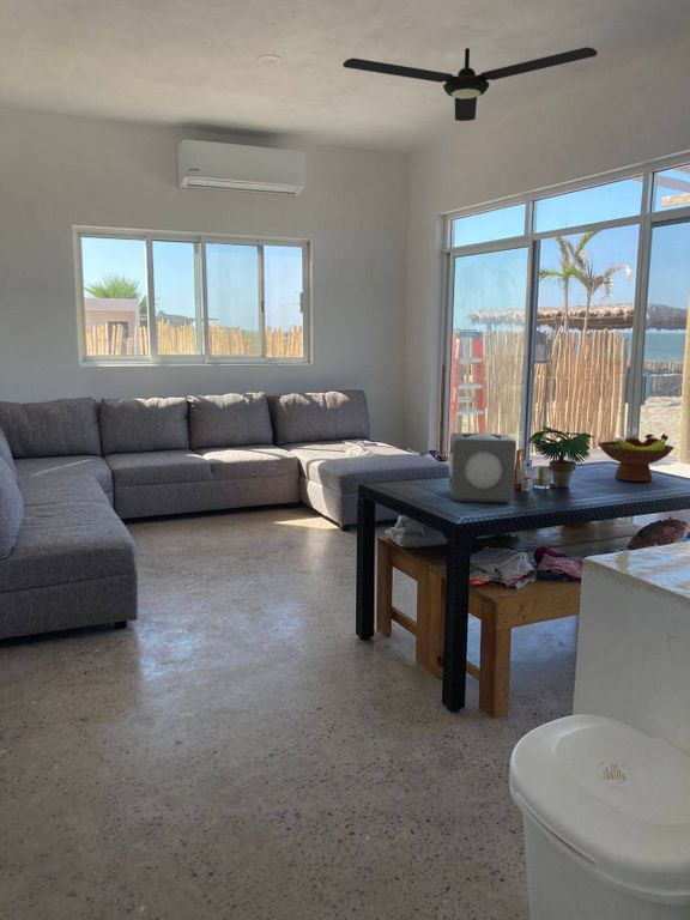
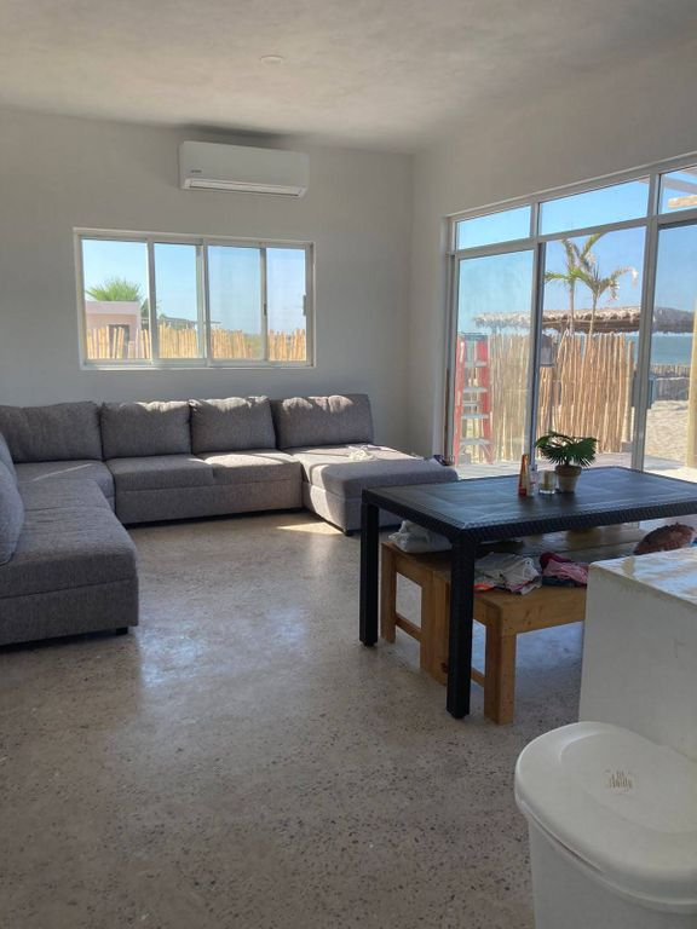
- speaker [448,431,518,504]
- ceiling fan [341,46,599,122]
- fruit bowl [597,432,676,483]
